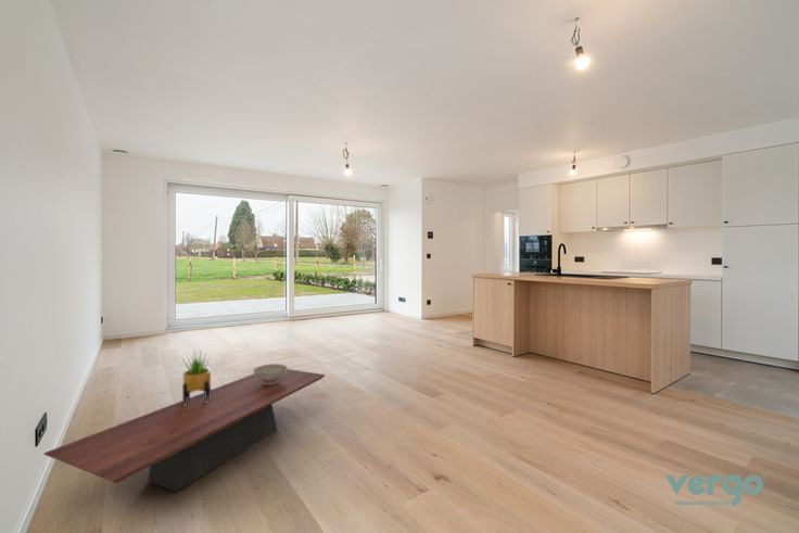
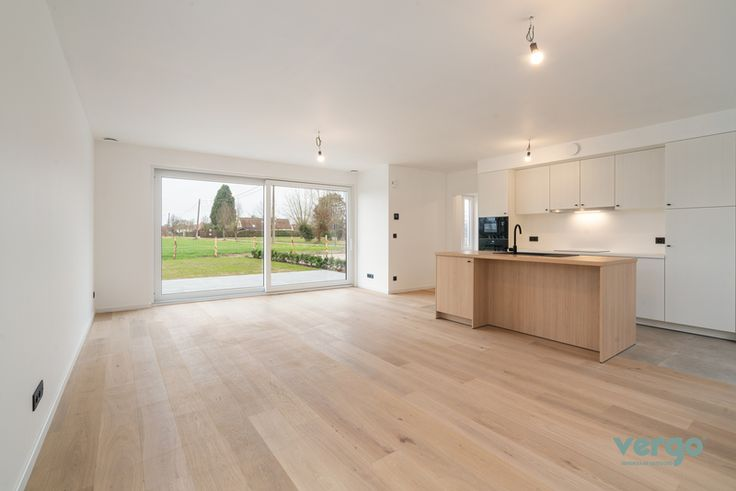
- decorative bowl [252,363,288,384]
- coffee table [43,368,327,493]
- potted plant [181,352,212,406]
